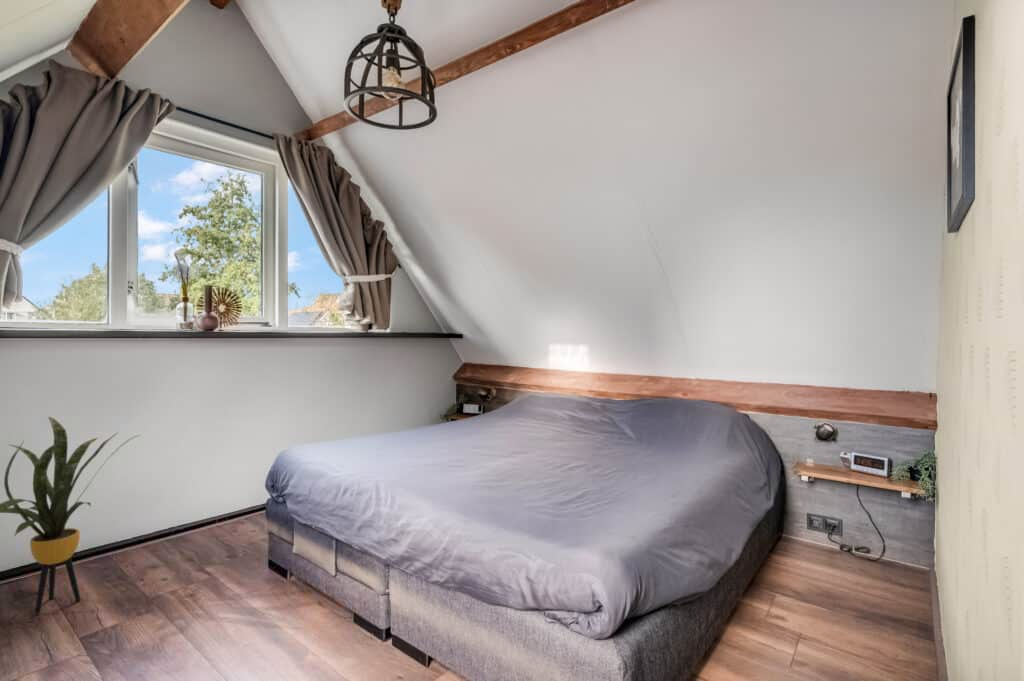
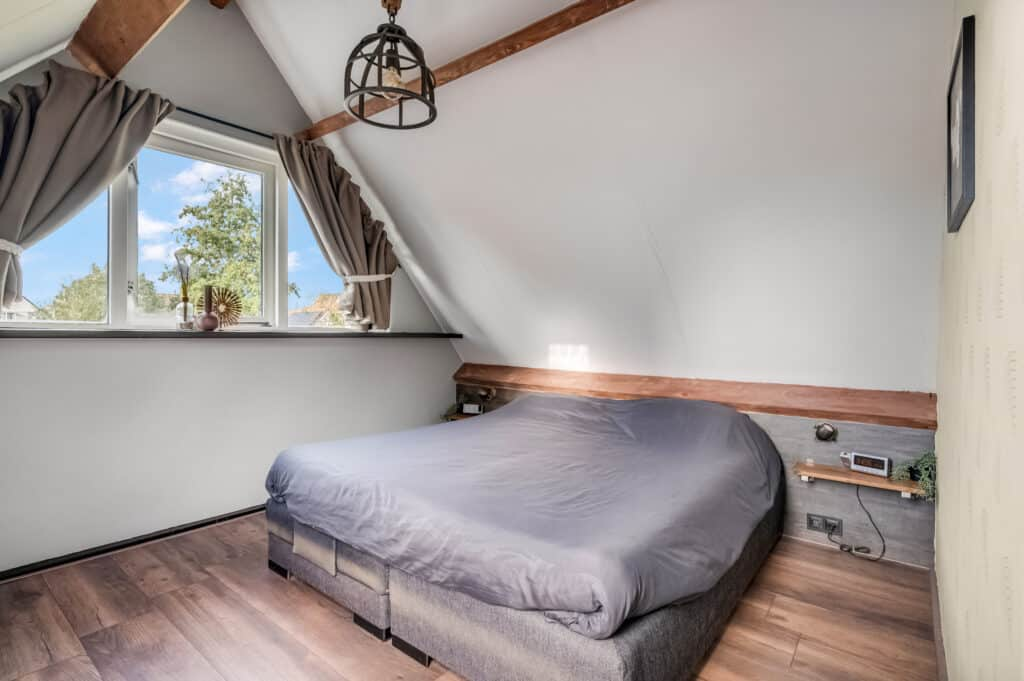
- house plant [0,416,141,615]
